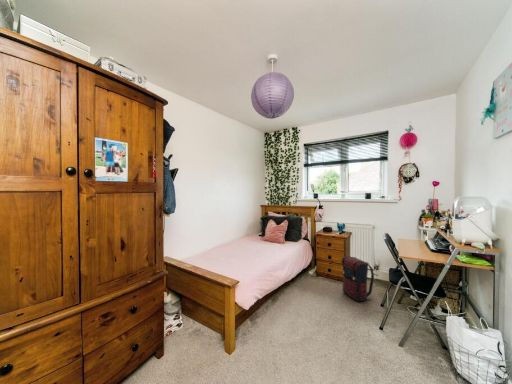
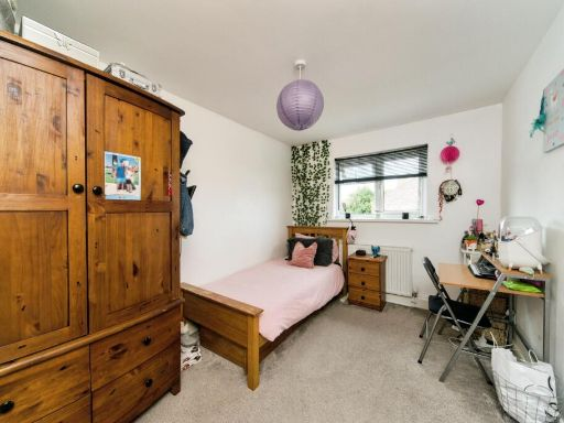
- satchel [340,256,375,302]
